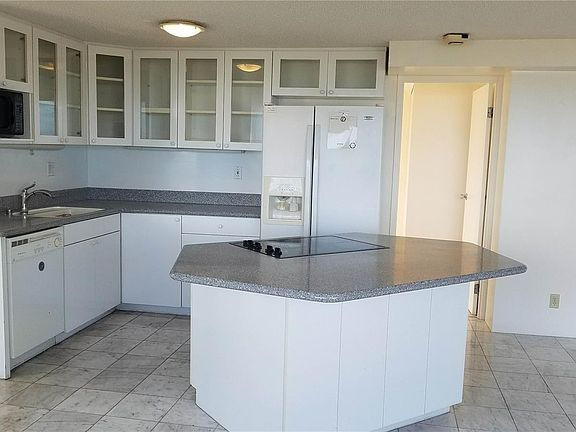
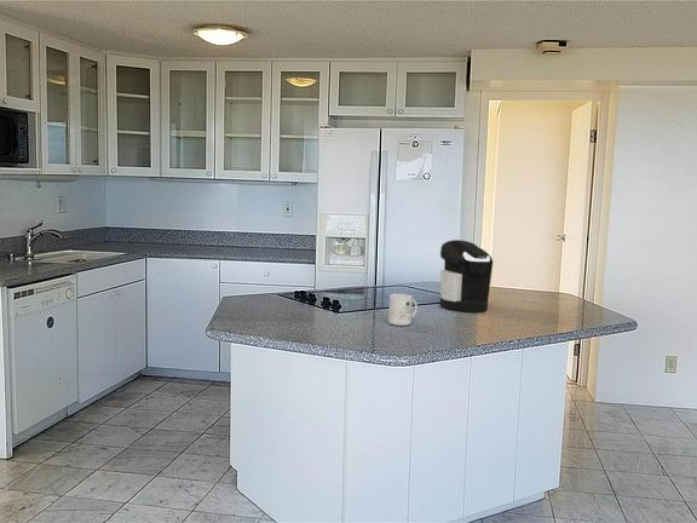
+ coffee maker [439,238,494,314]
+ mug [387,293,419,327]
